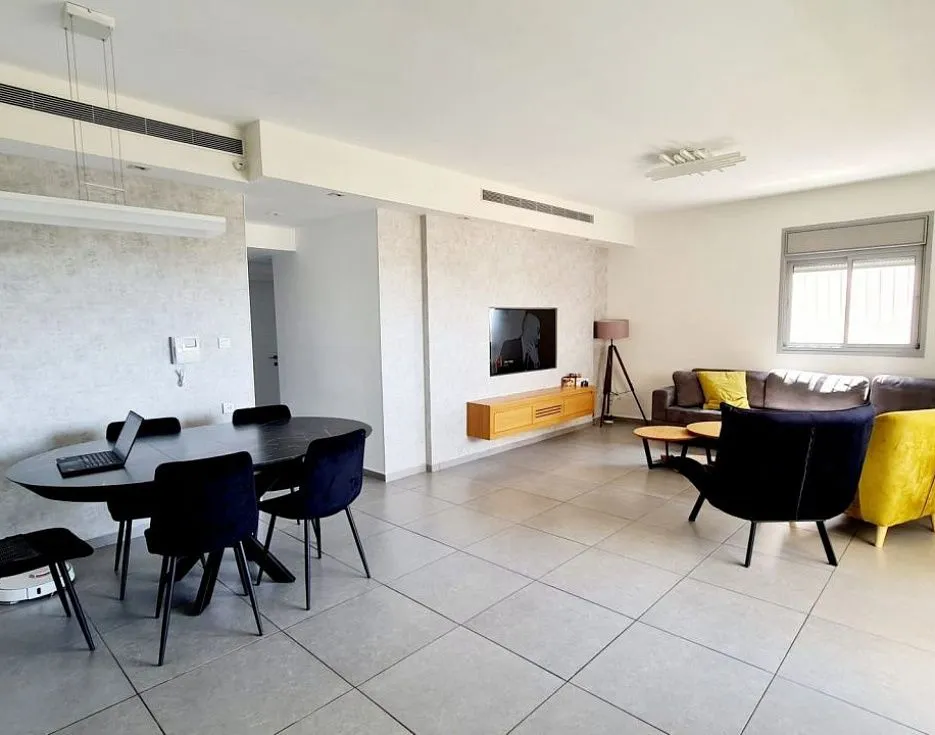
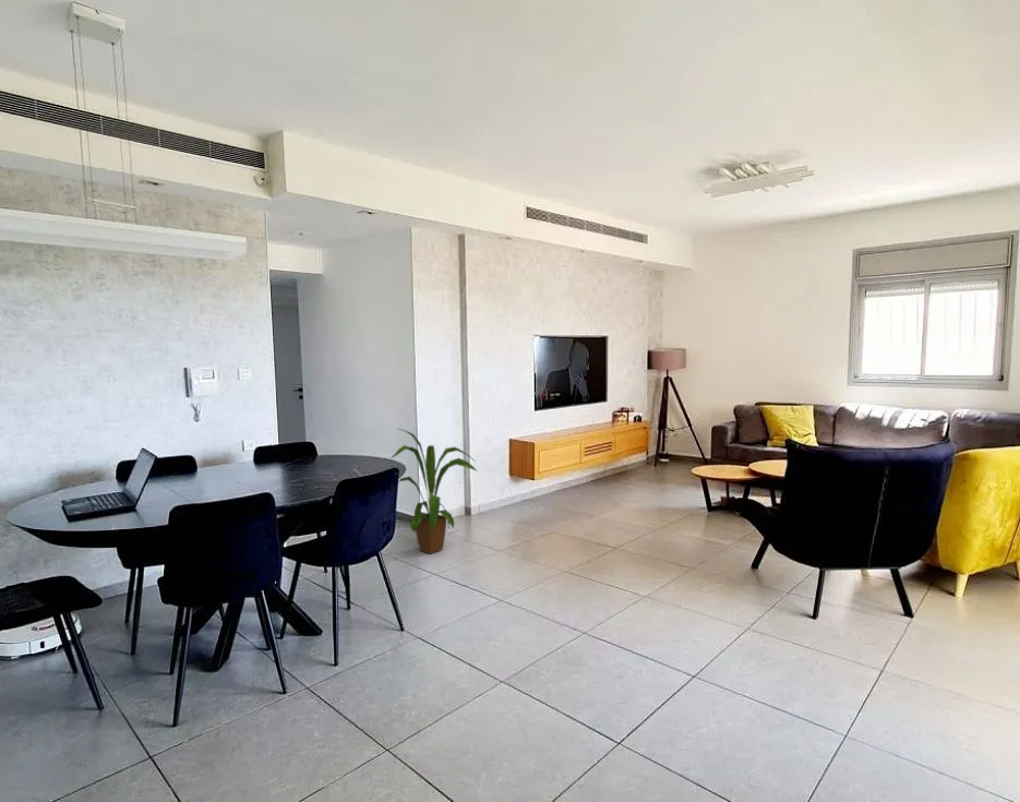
+ house plant [389,428,478,555]
